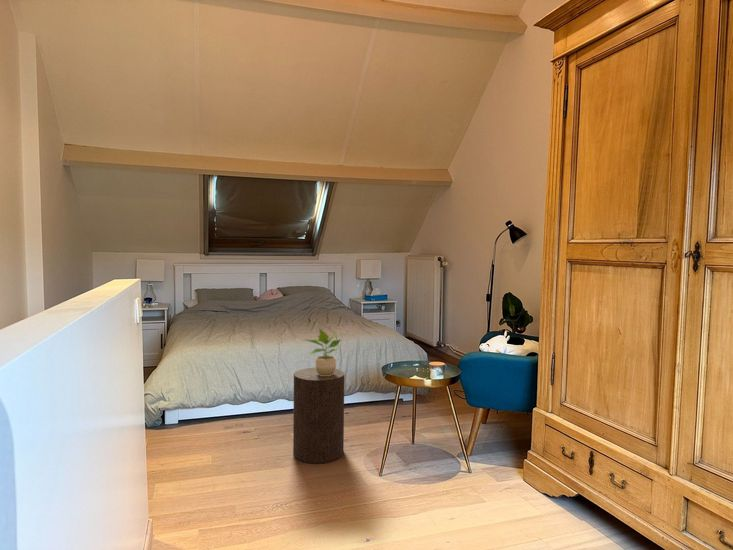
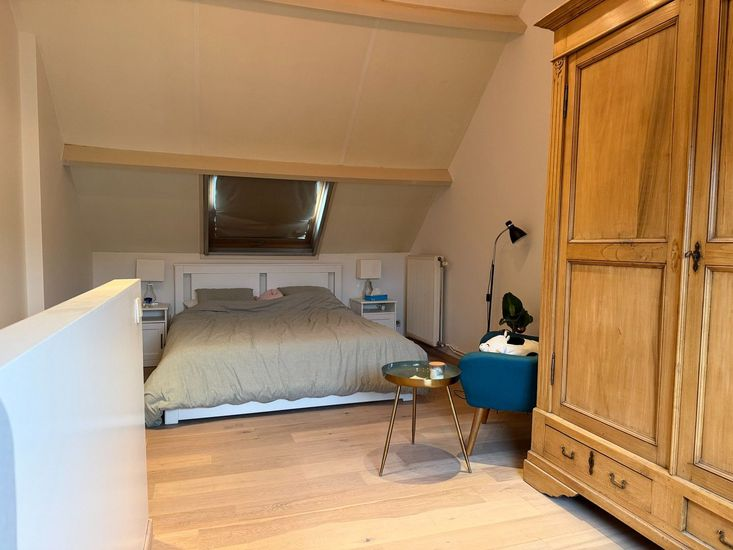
- potted plant [302,327,343,376]
- stool [292,367,346,464]
